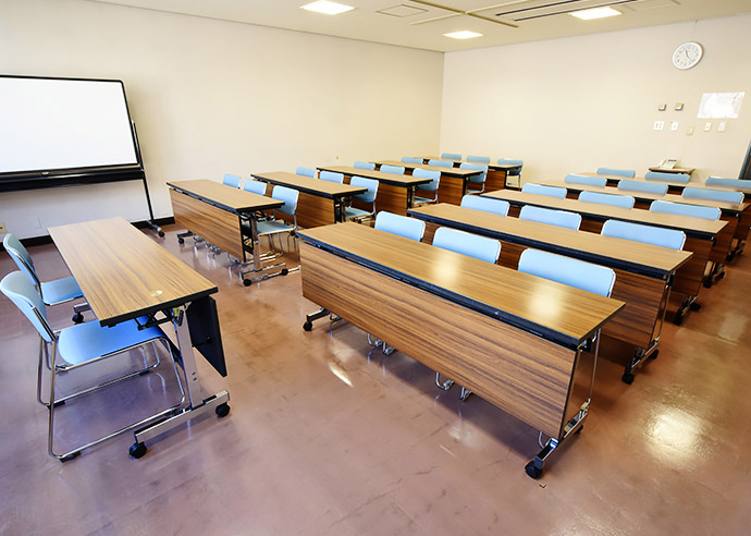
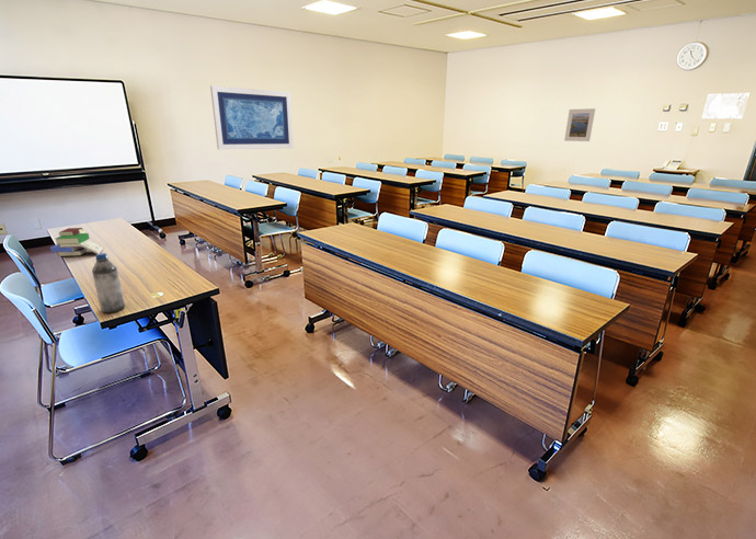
+ book [49,227,104,257]
+ water bottle [91,252,126,314]
+ wall art [209,84,295,150]
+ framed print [563,107,596,142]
